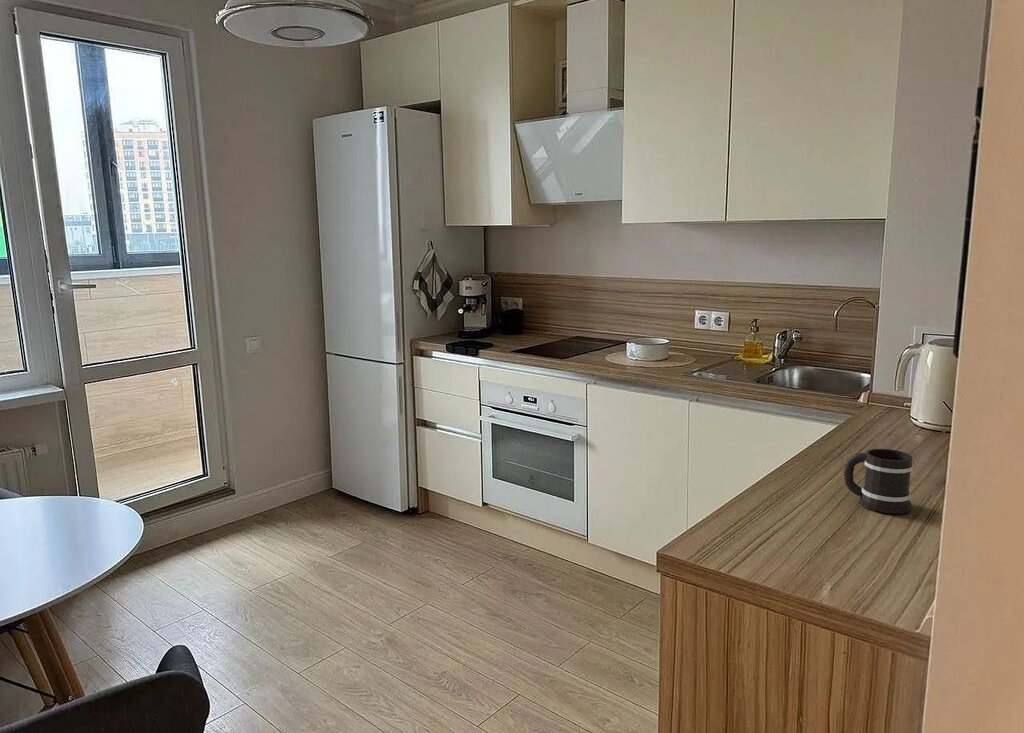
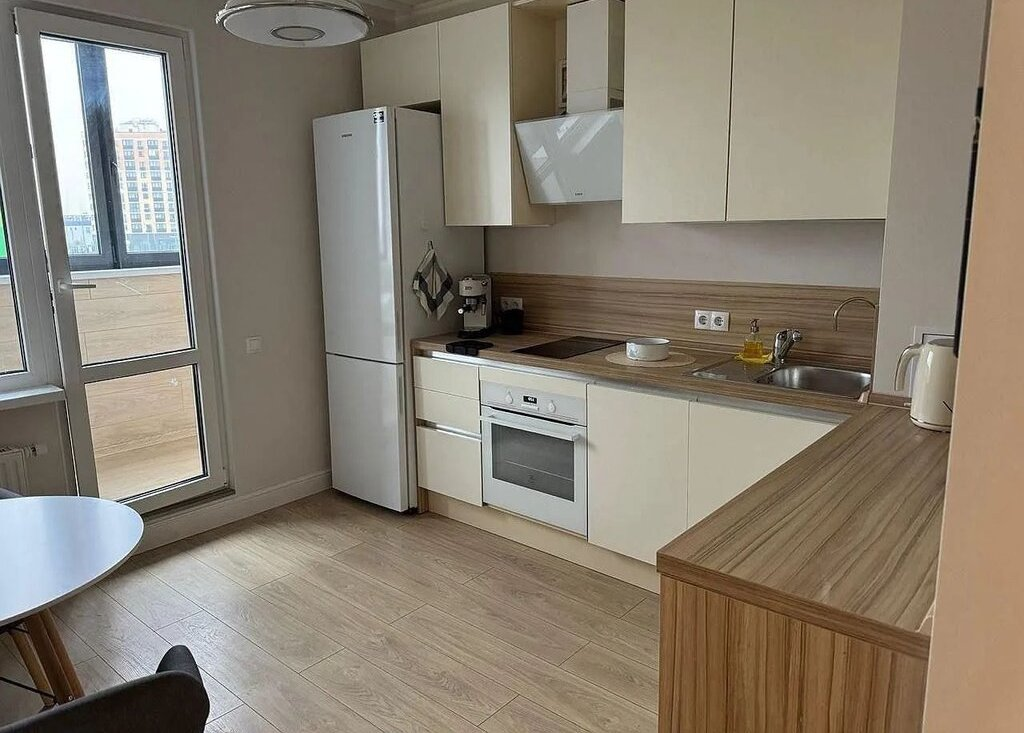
- mug [843,448,914,515]
